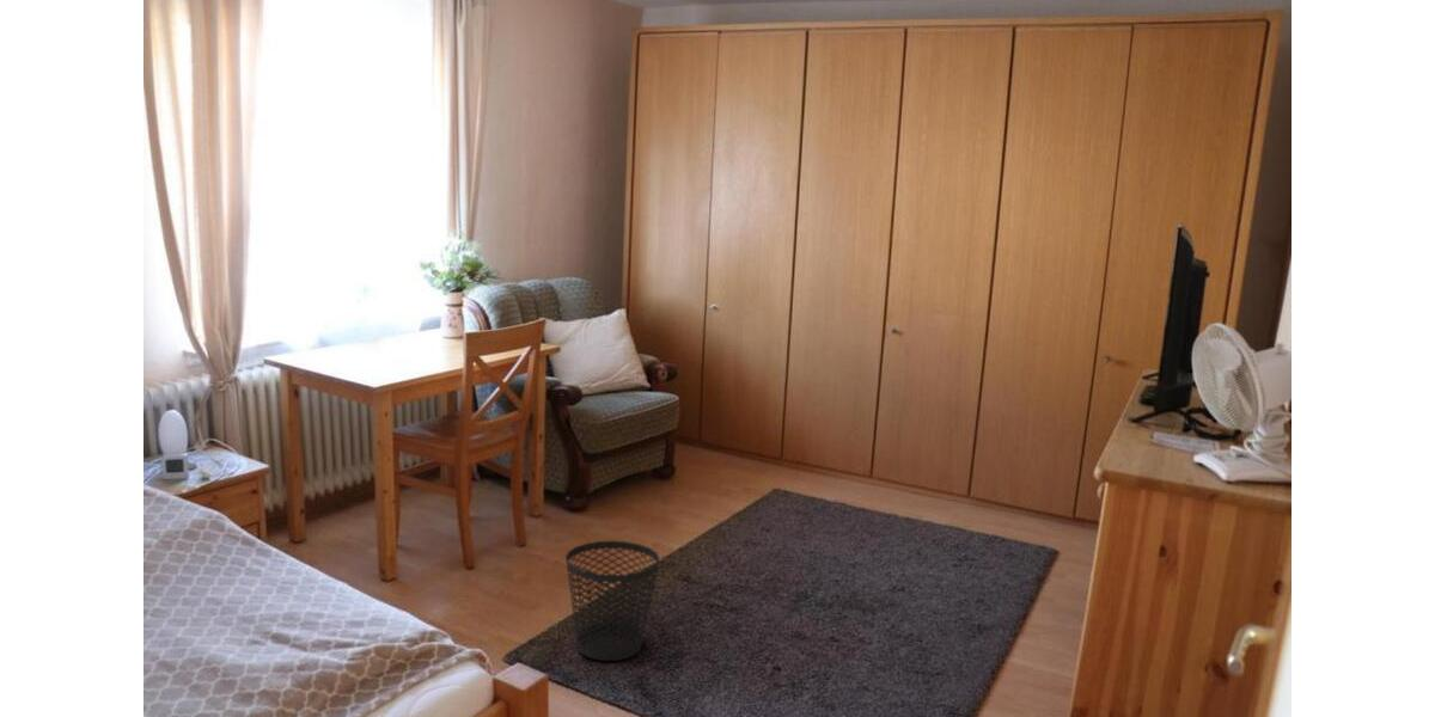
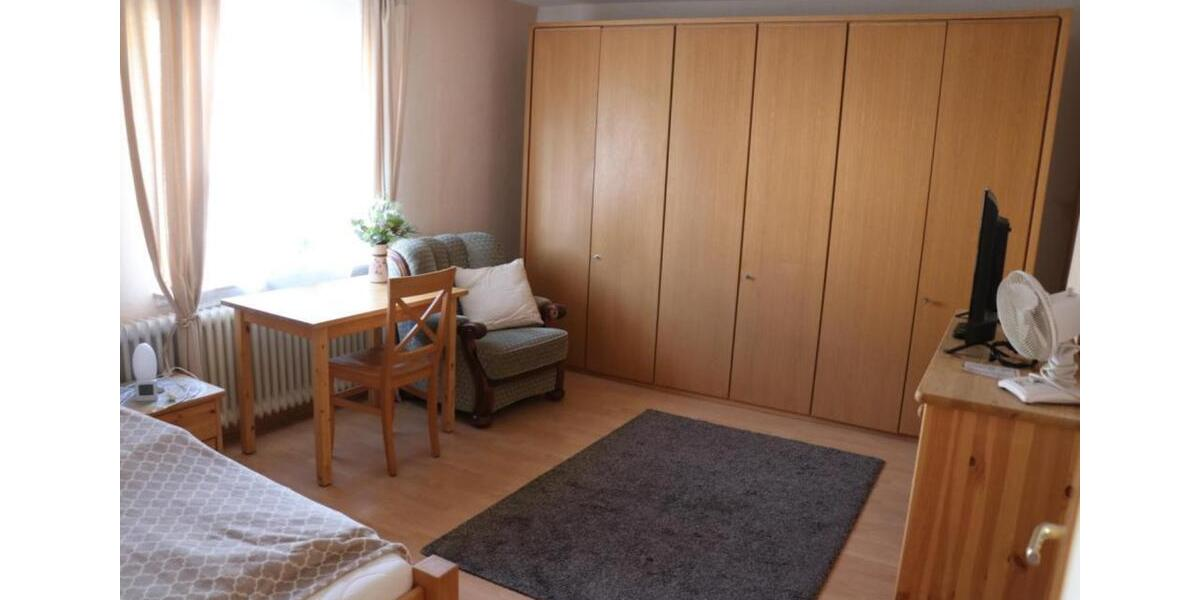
- wastebasket [564,540,661,662]
